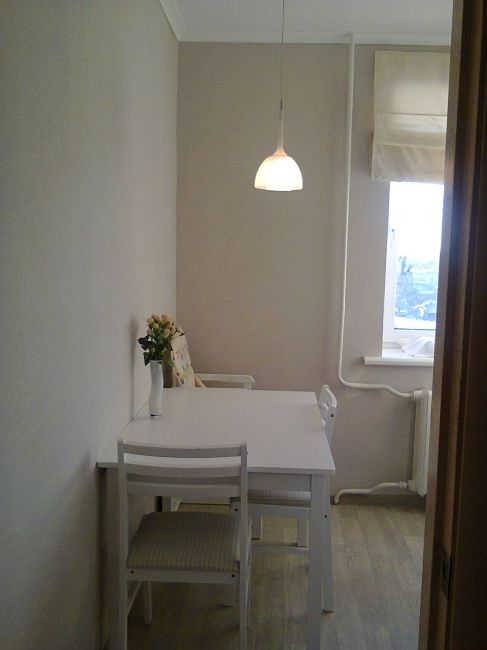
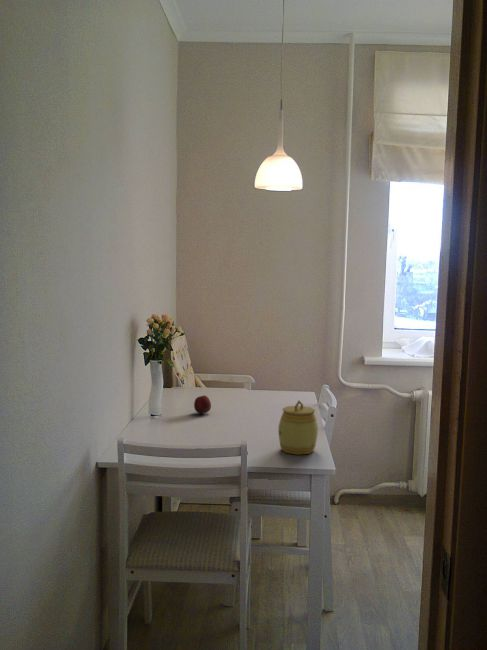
+ jar [278,400,319,456]
+ apple [193,394,212,415]
